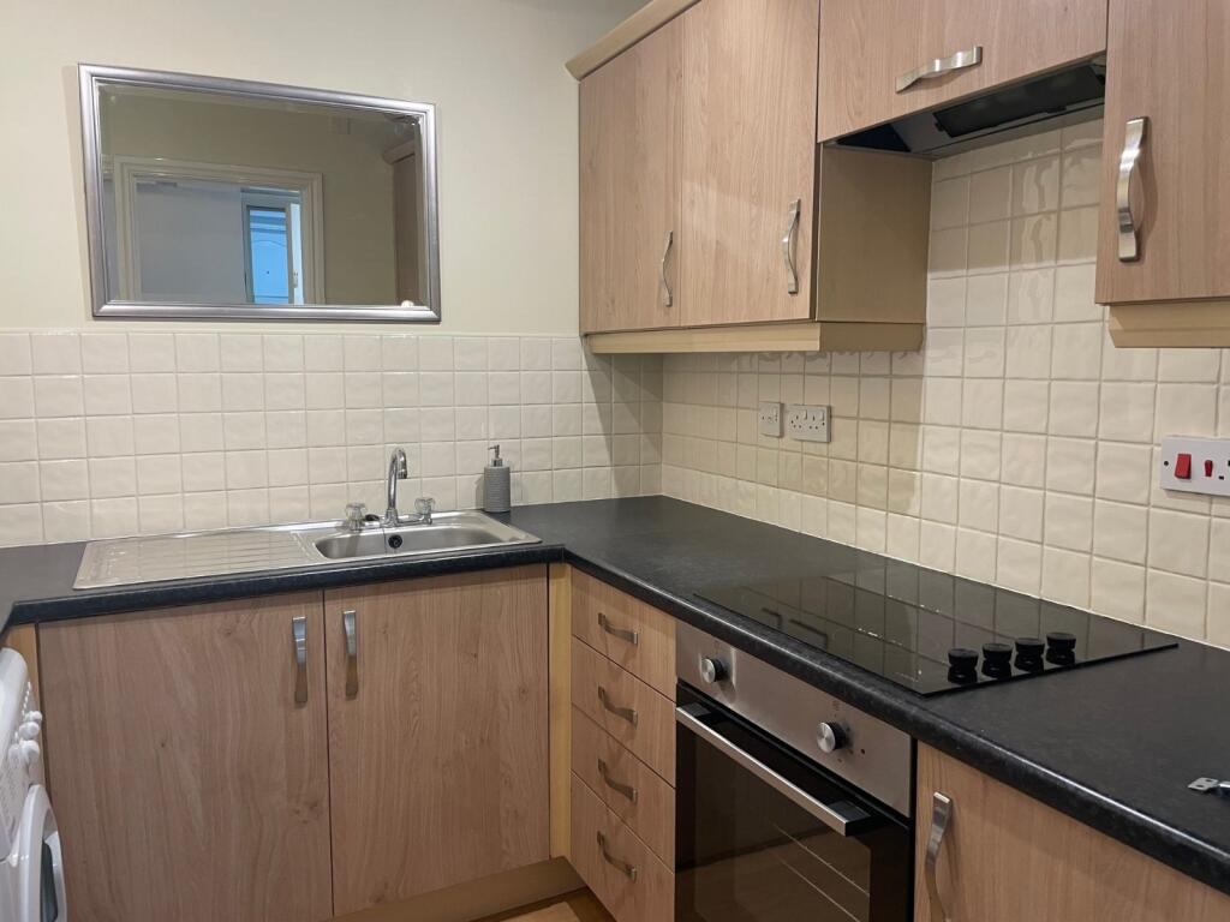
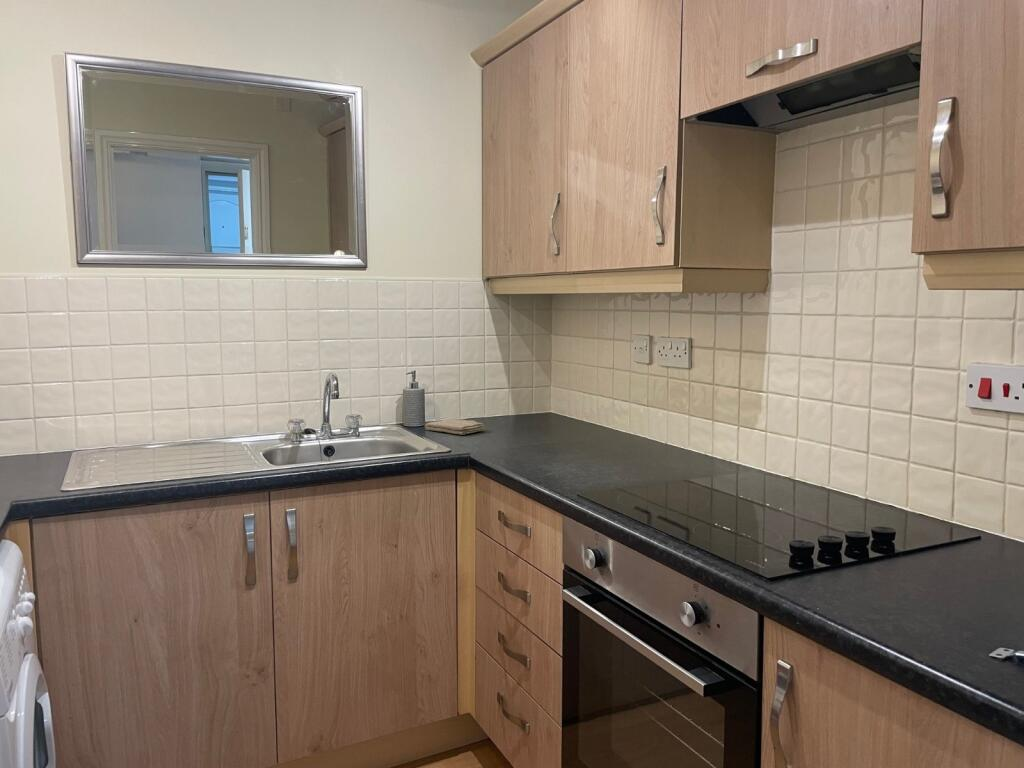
+ washcloth [424,418,487,436]
